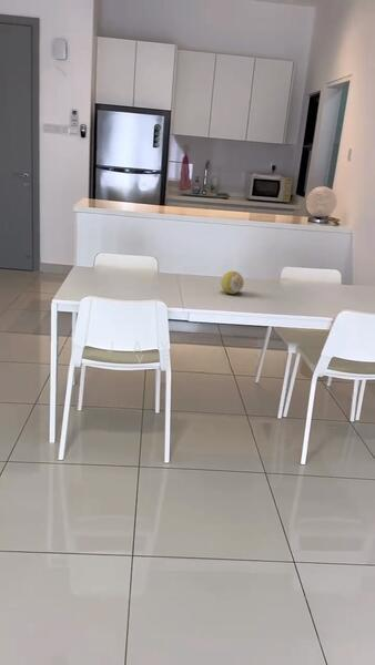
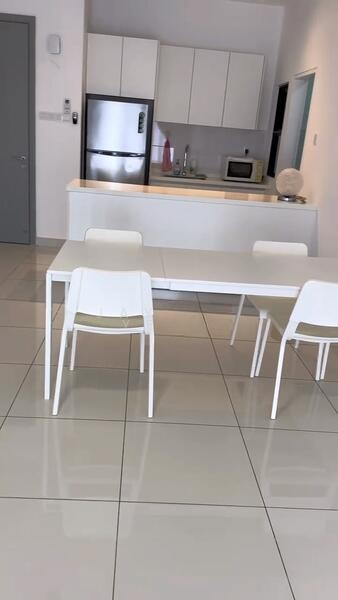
- fruit [220,270,245,295]
